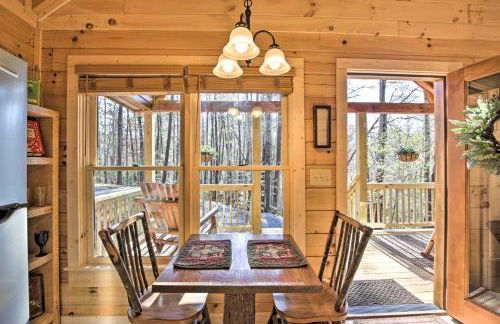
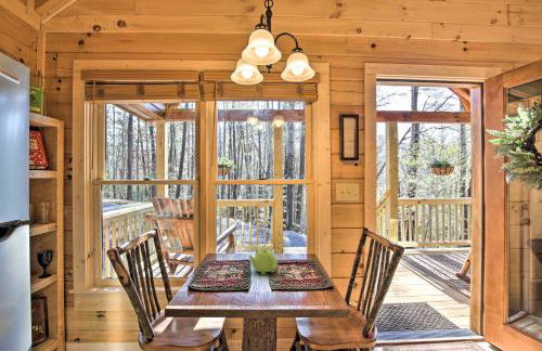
+ teapot [248,245,279,275]
